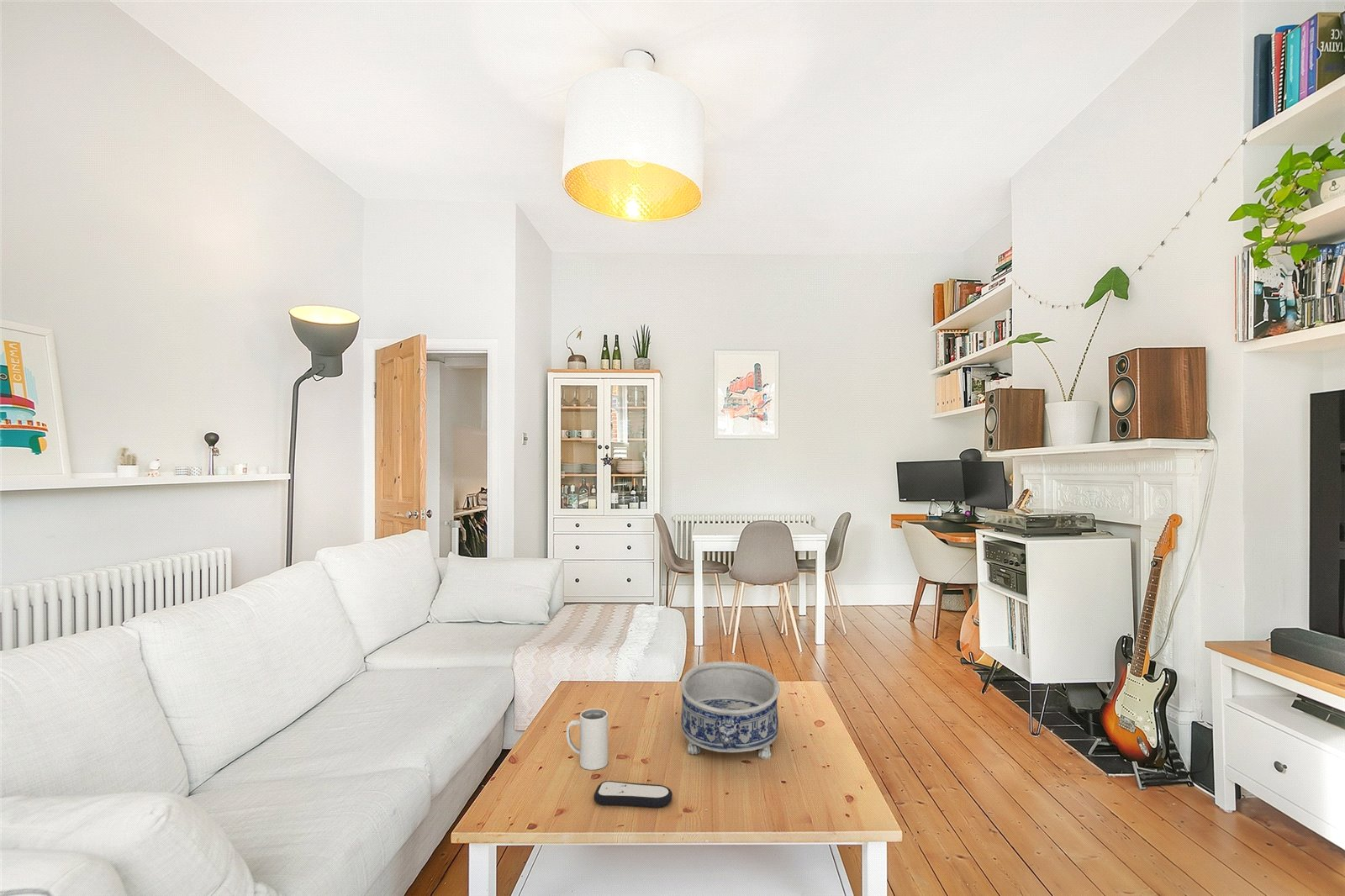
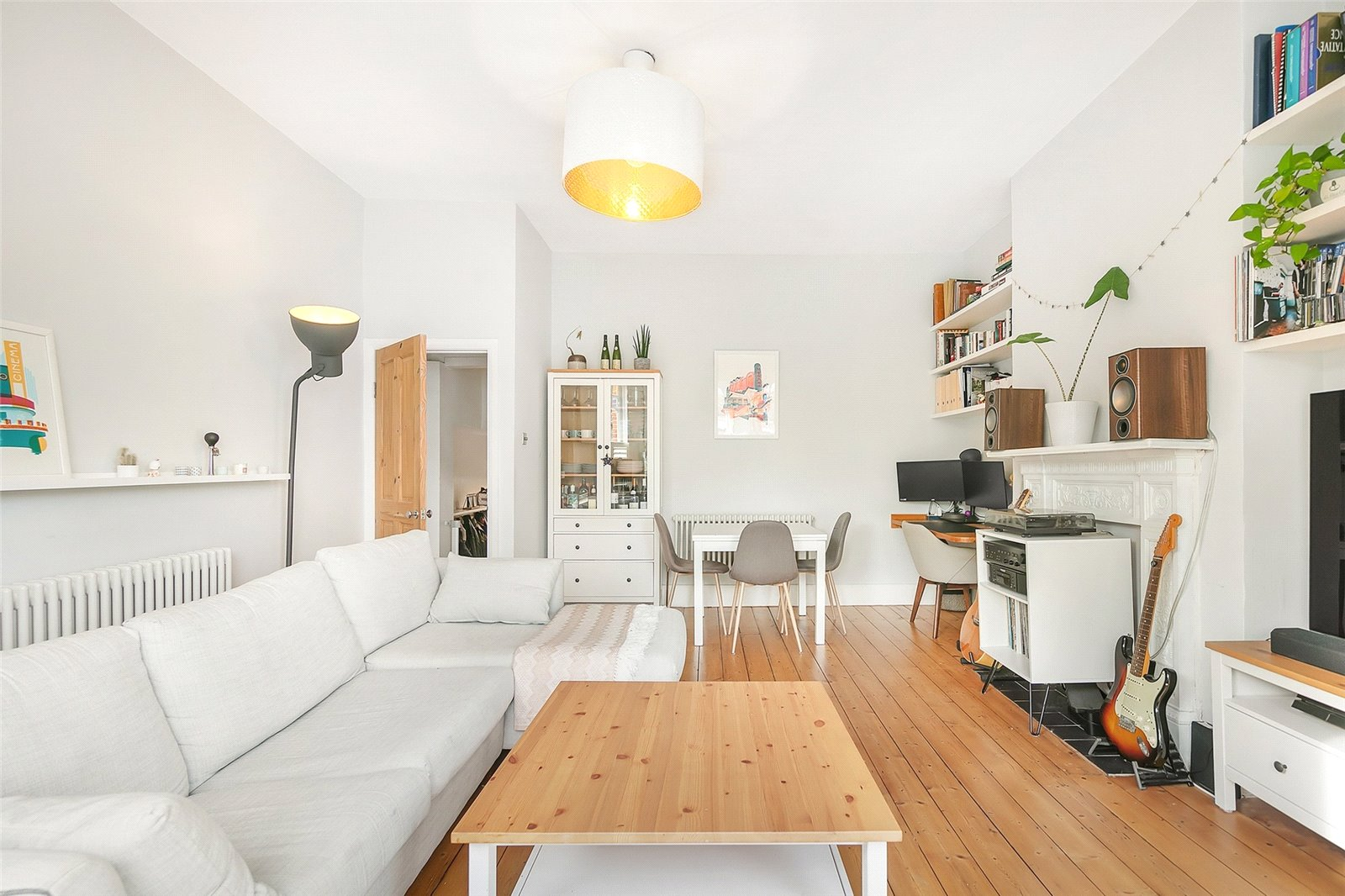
- mug [566,708,609,771]
- decorative bowl [680,661,781,761]
- remote control [593,780,673,809]
